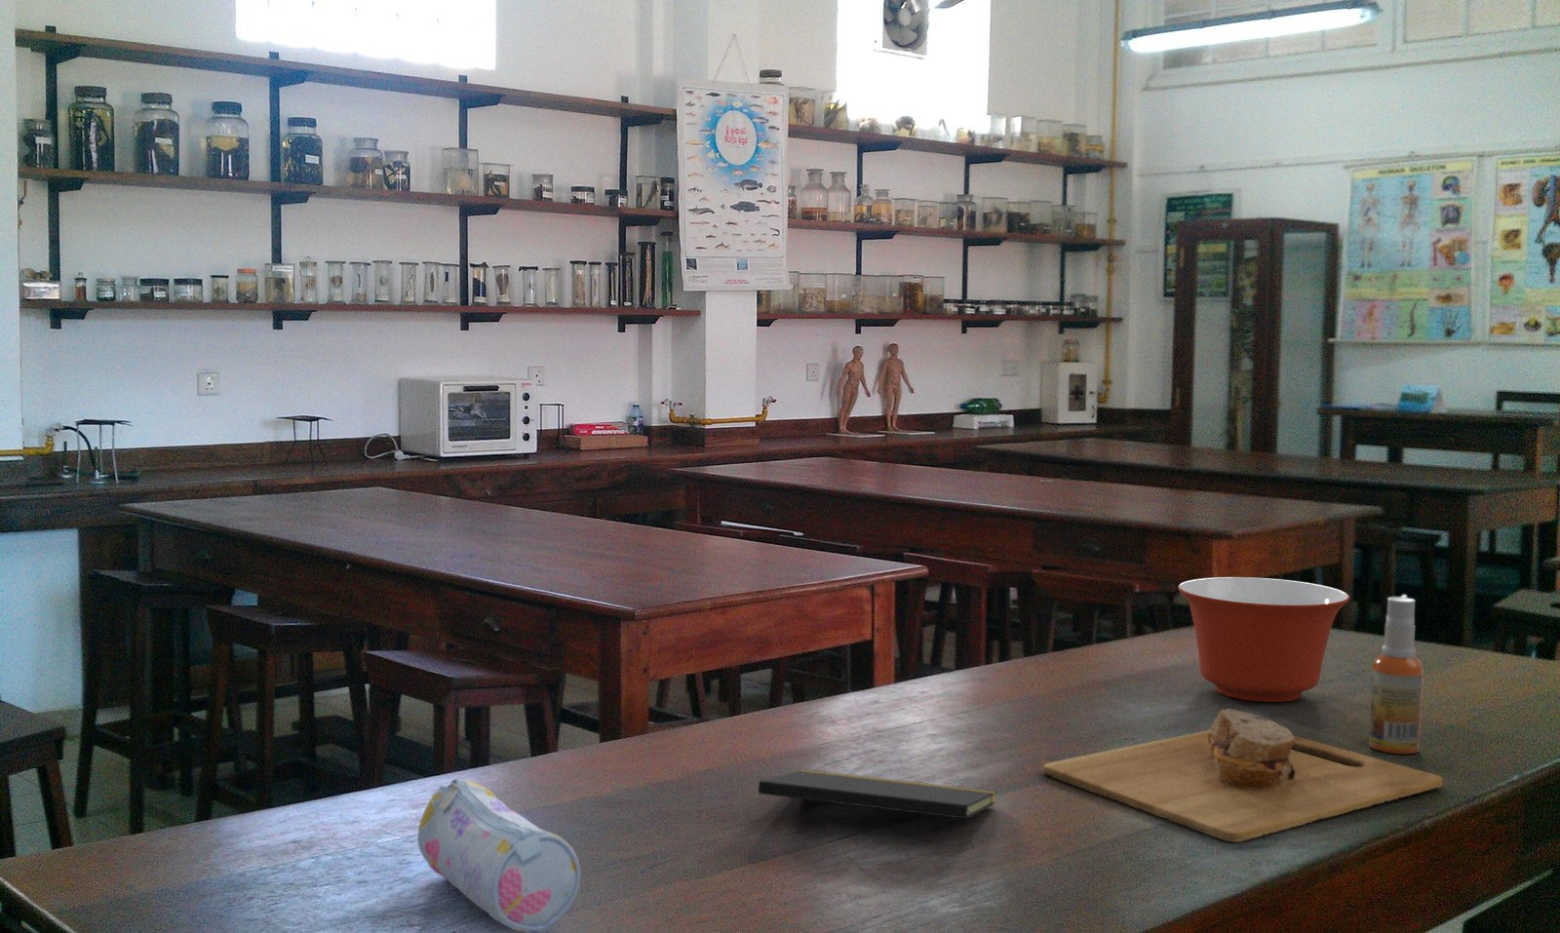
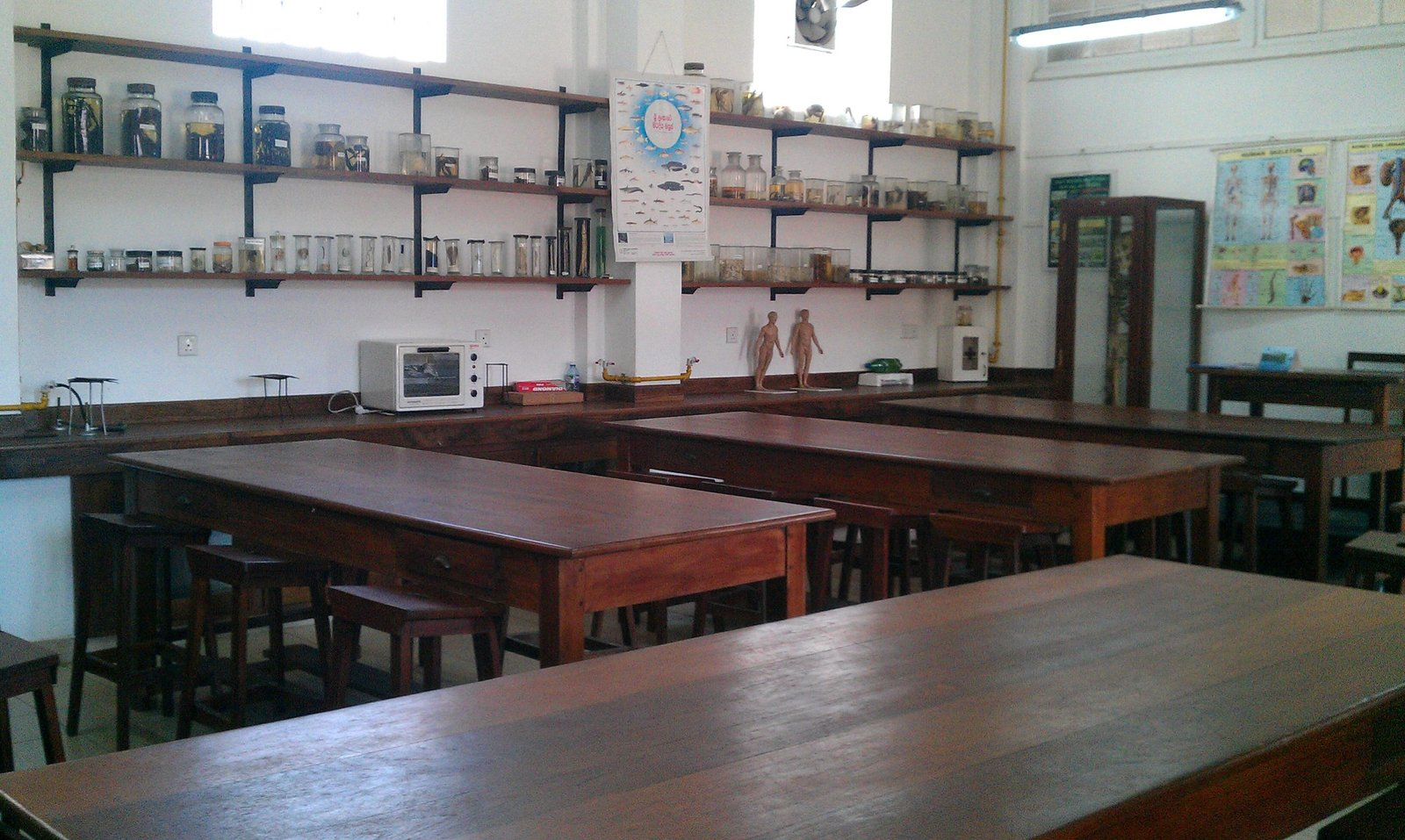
- mixing bowl [1177,576,1350,703]
- notepad [757,769,997,850]
- pencil case [416,778,581,933]
- spray bottle [1368,594,1425,754]
- cutting board [1041,708,1443,843]
